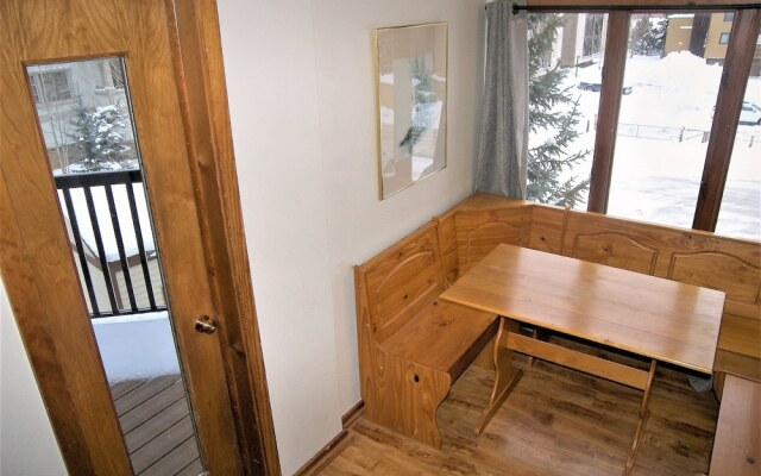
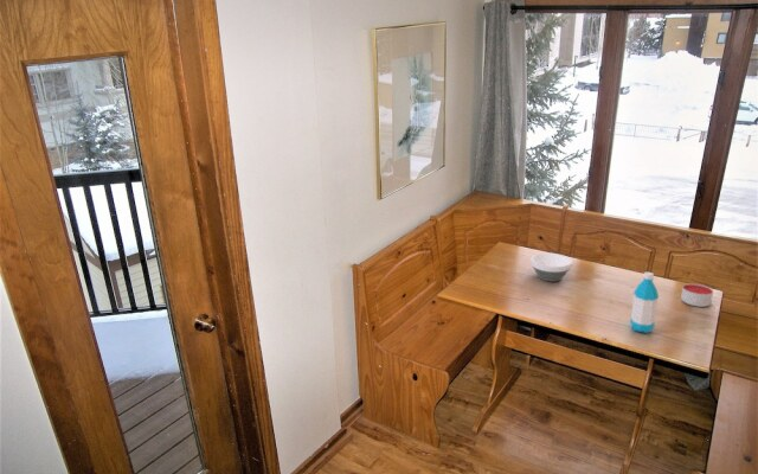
+ water bottle [629,271,660,334]
+ candle [680,282,714,308]
+ bowl [529,252,573,283]
